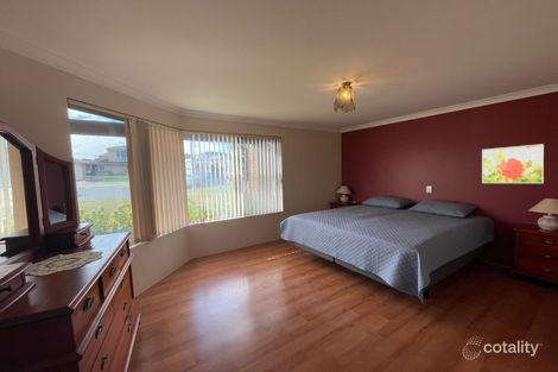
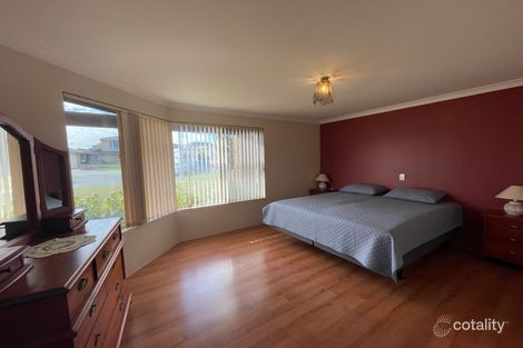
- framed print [481,143,545,184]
